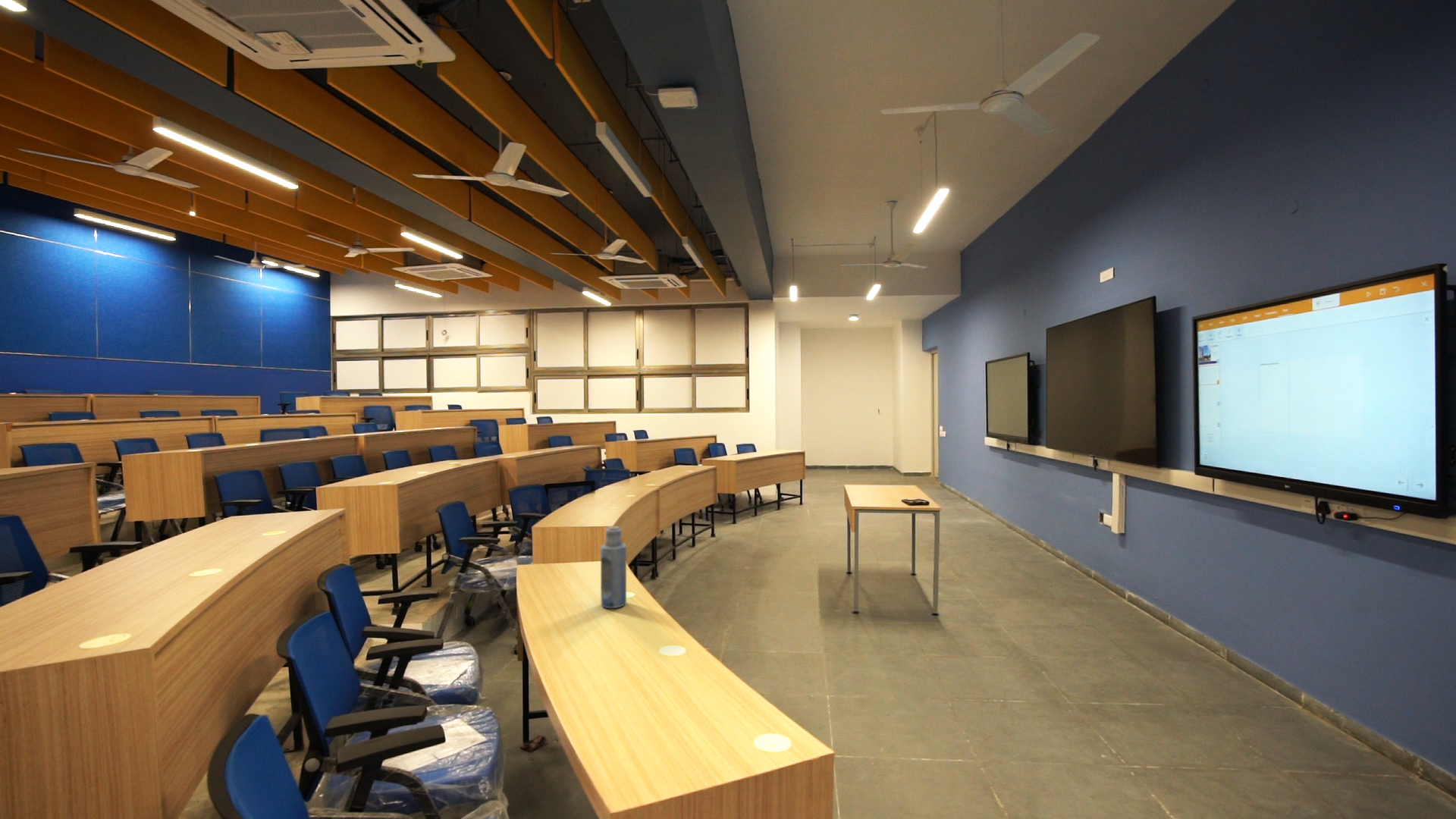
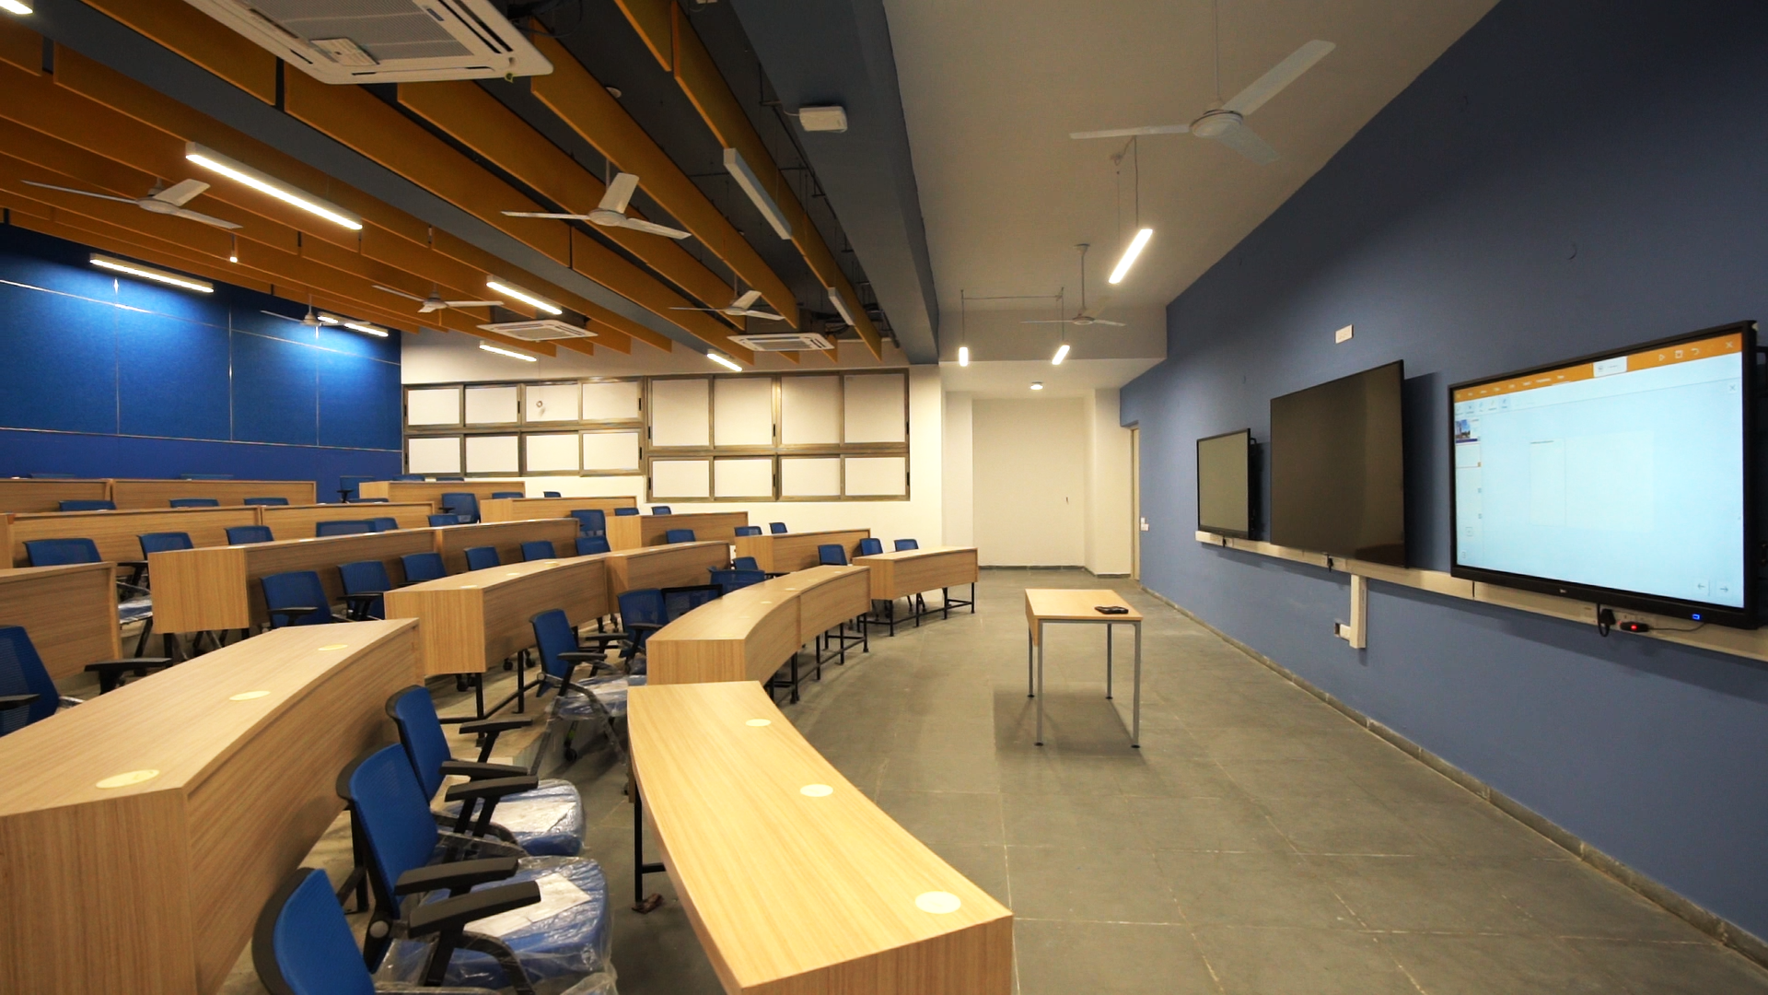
- bottle [600,526,627,609]
